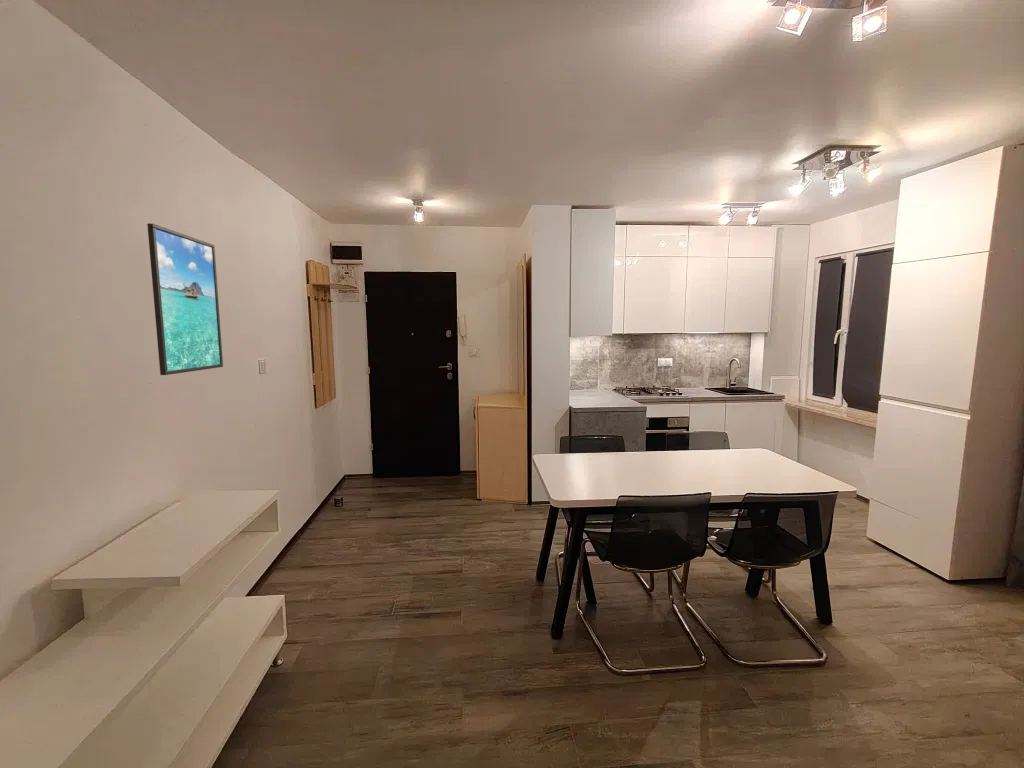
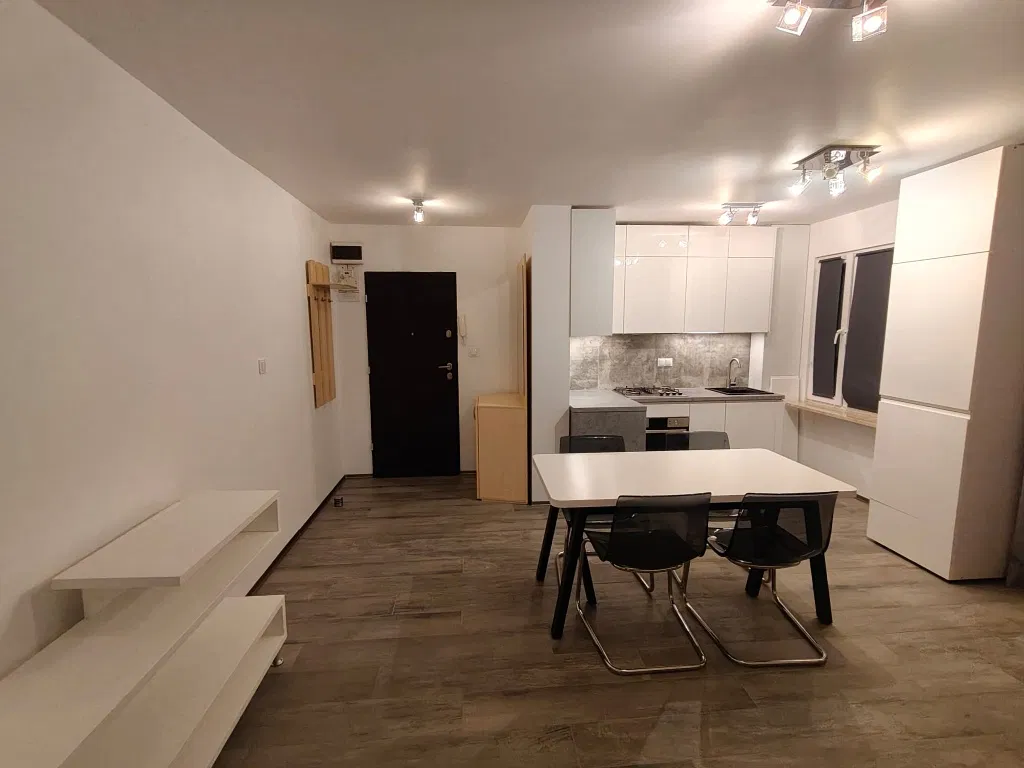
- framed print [146,222,224,376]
